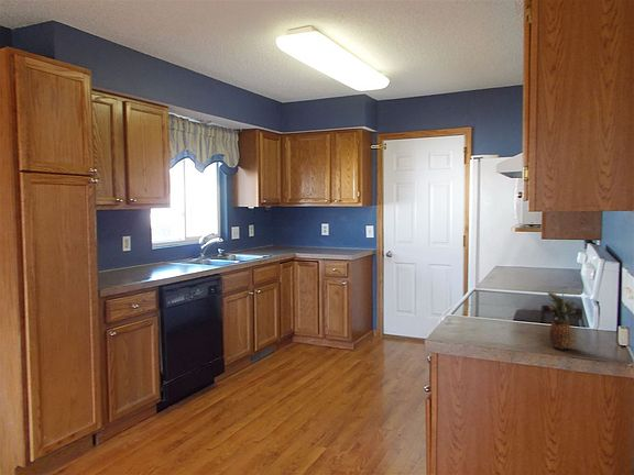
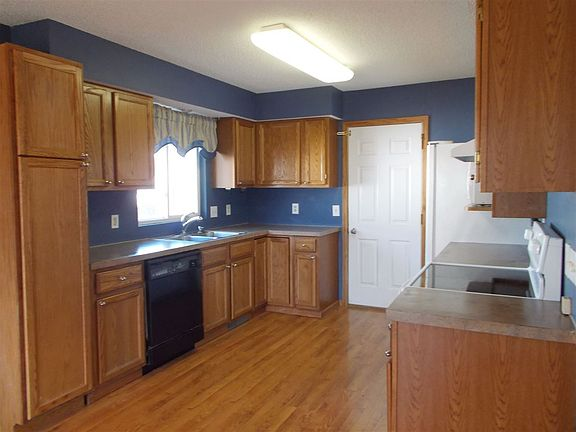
- fruit [547,291,580,351]
